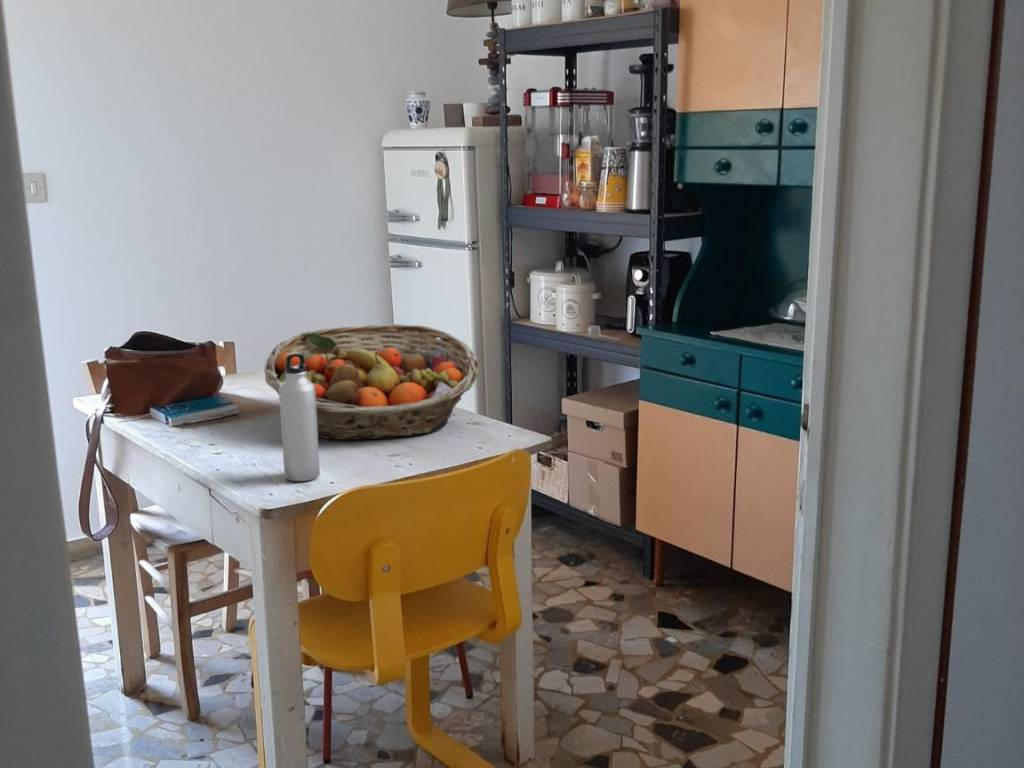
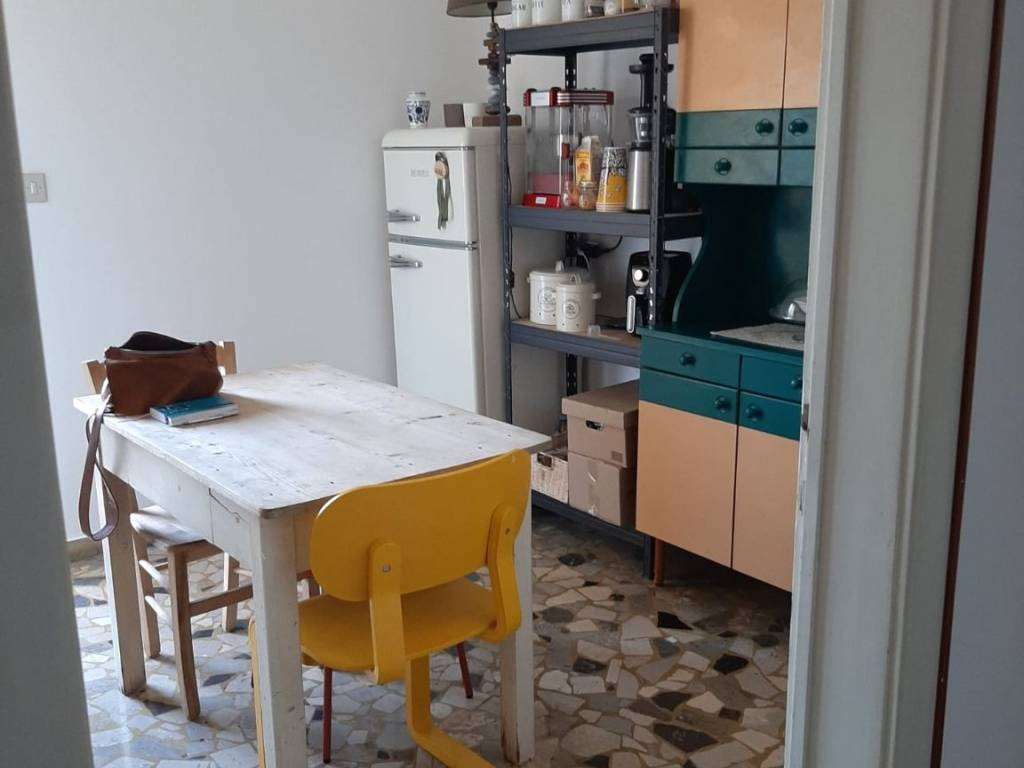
- water bottle [278,353,321,482]
- fruit basket [263,323,480,441]
